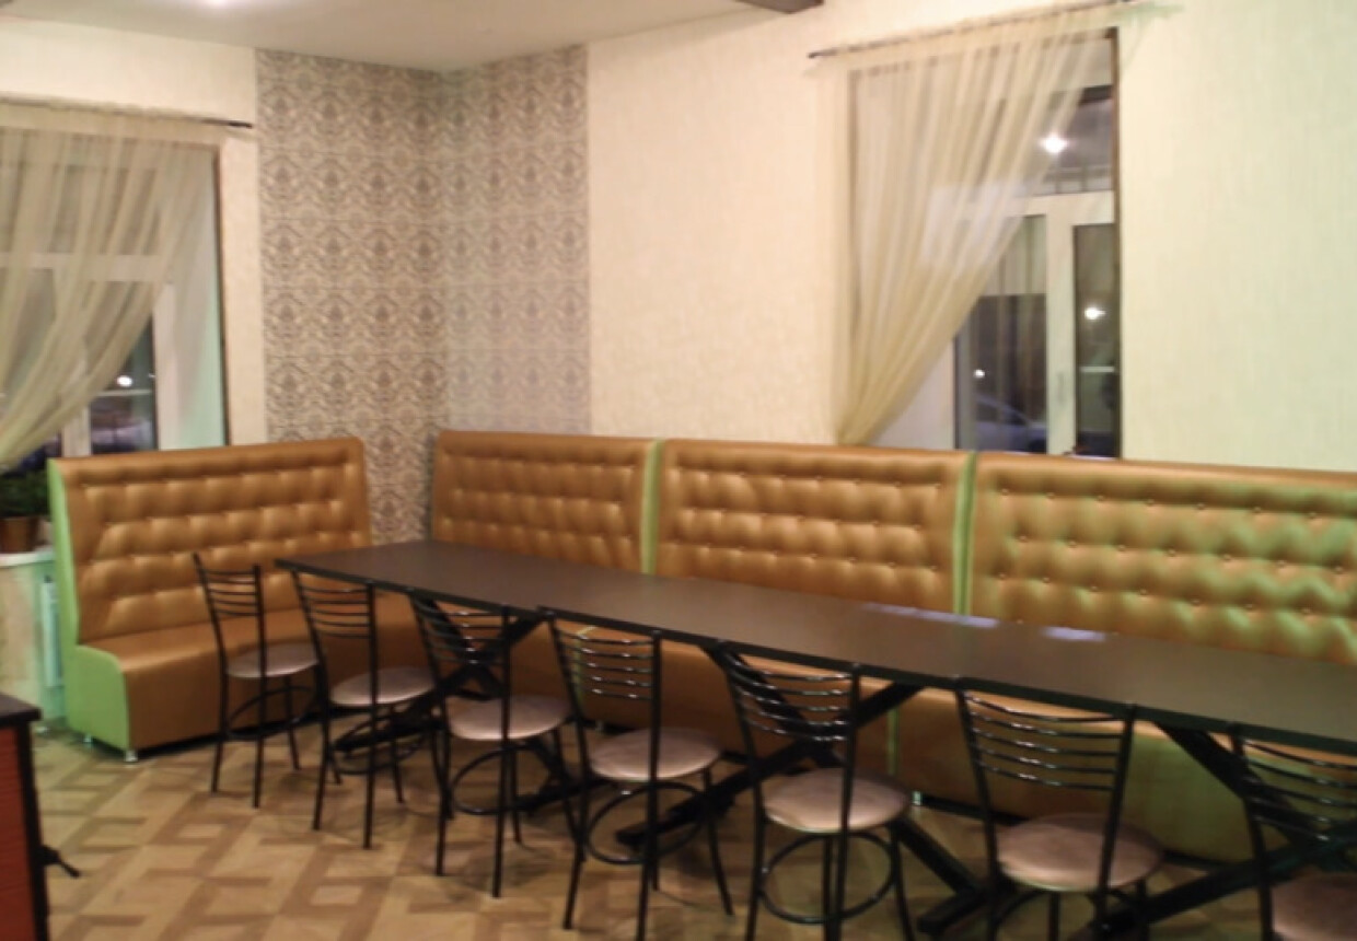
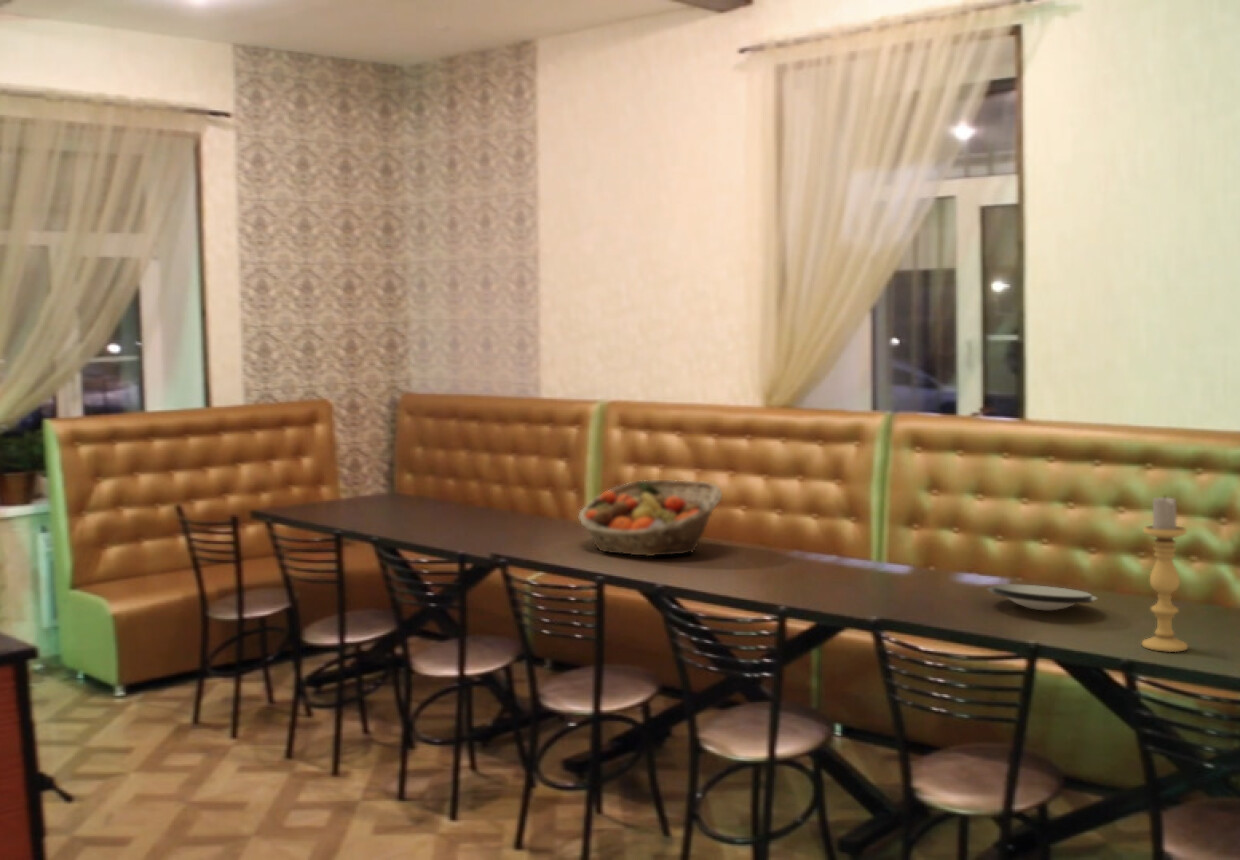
+ candle holder [1141,494,1188,653]
+ fruit basket [577,479,723,557]
+ plate [986,583,1099,611]
